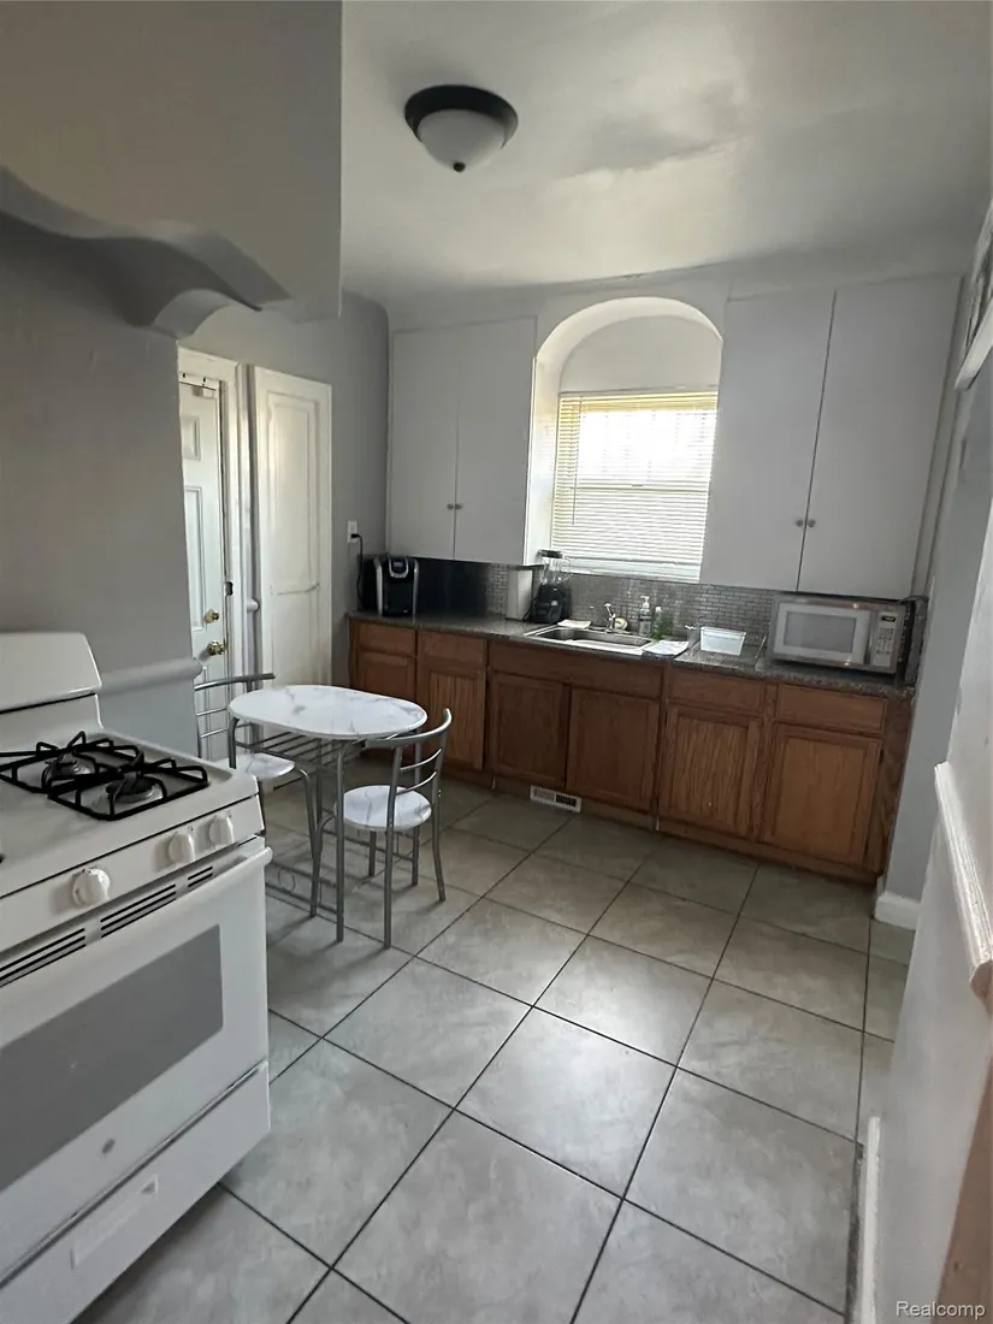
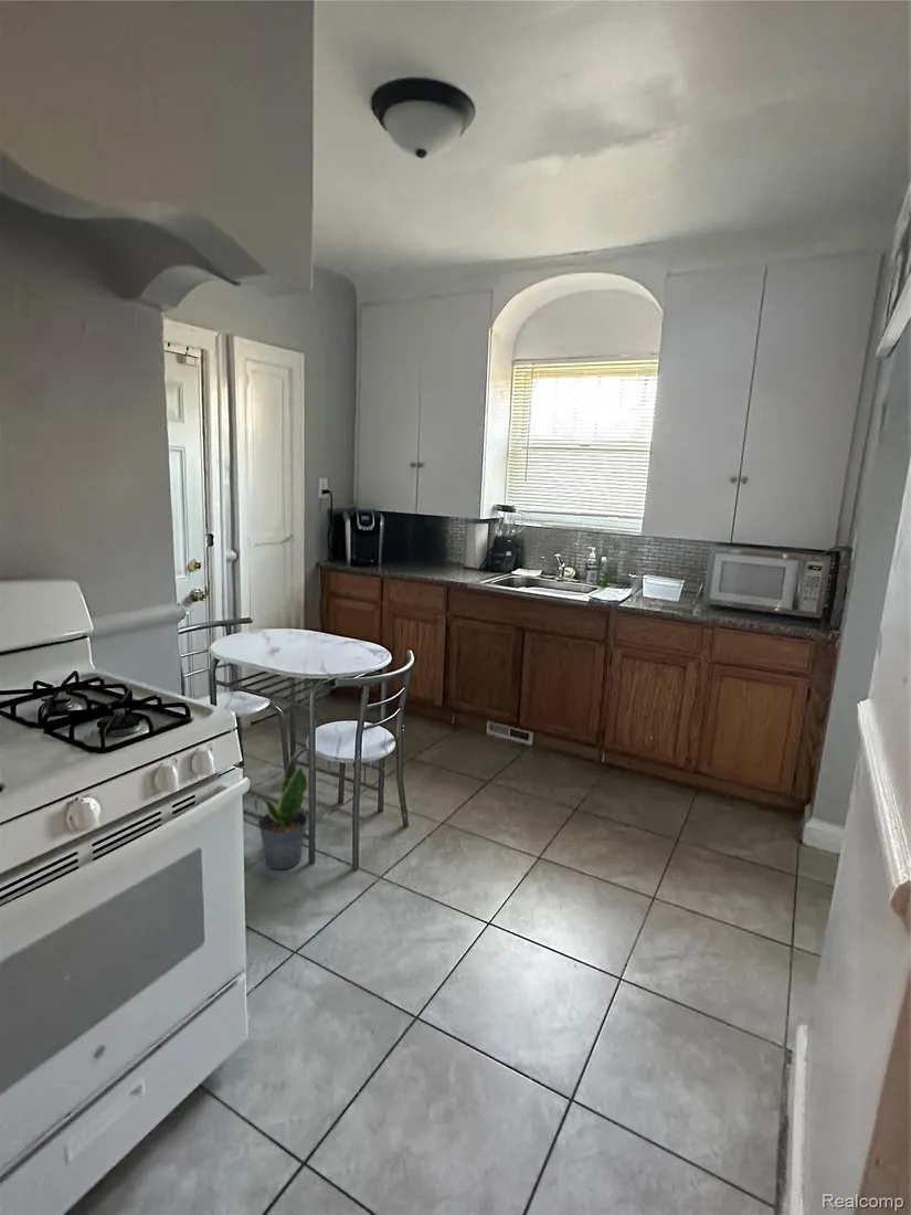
+ potted plant [257,756,309,870]
